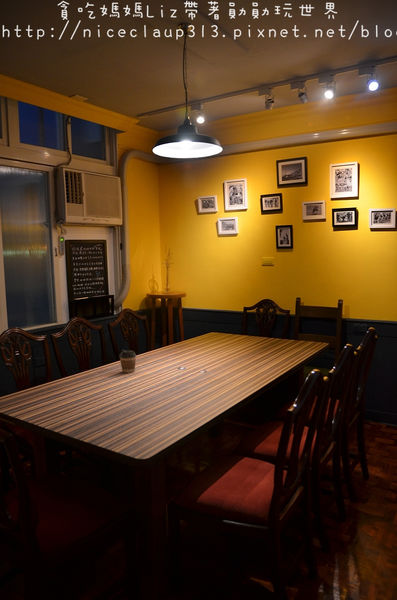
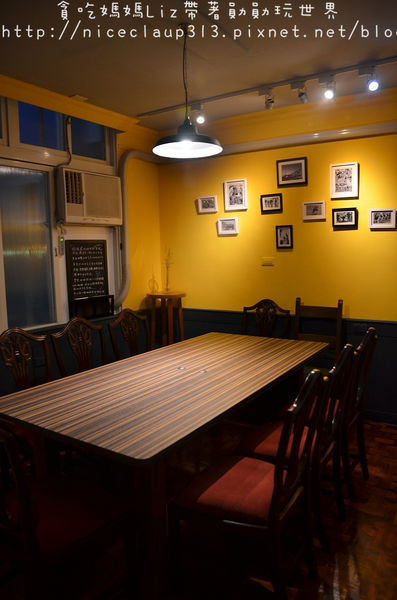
- coffee cup [118,349,137,374]
